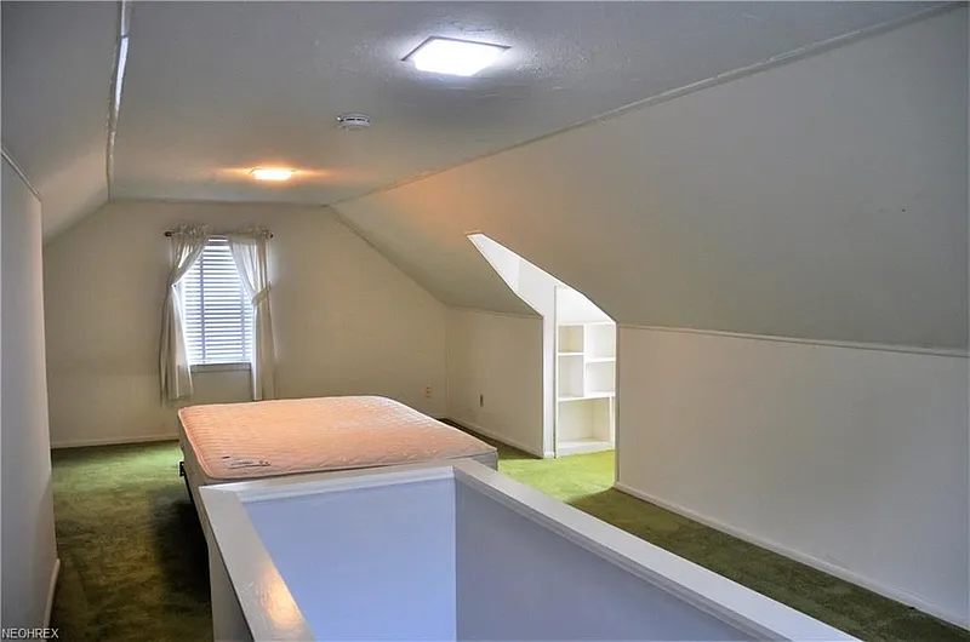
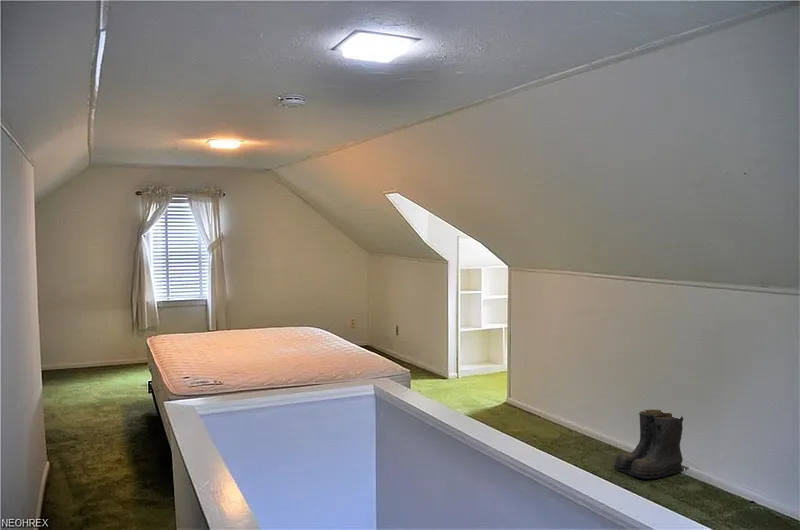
+ boots [612,408,684,480]
